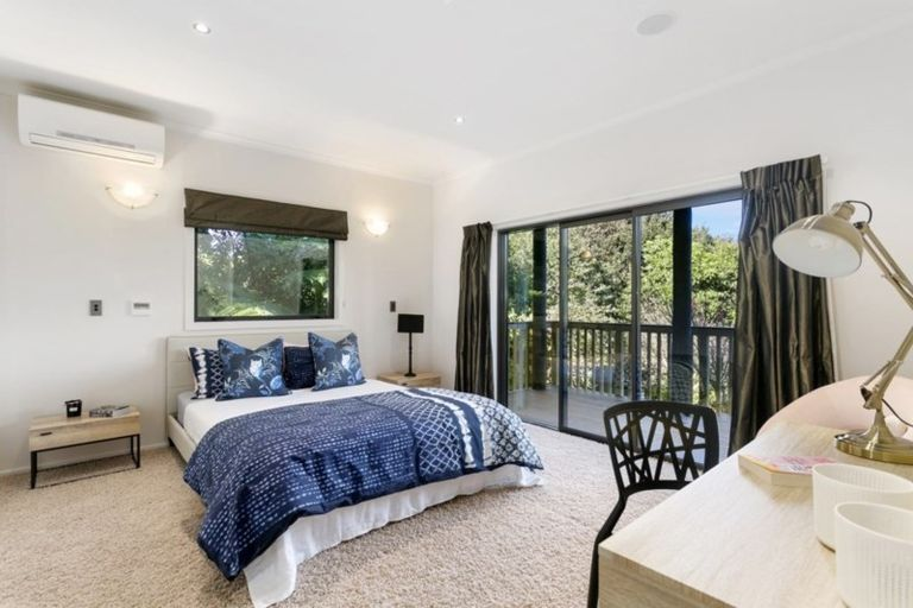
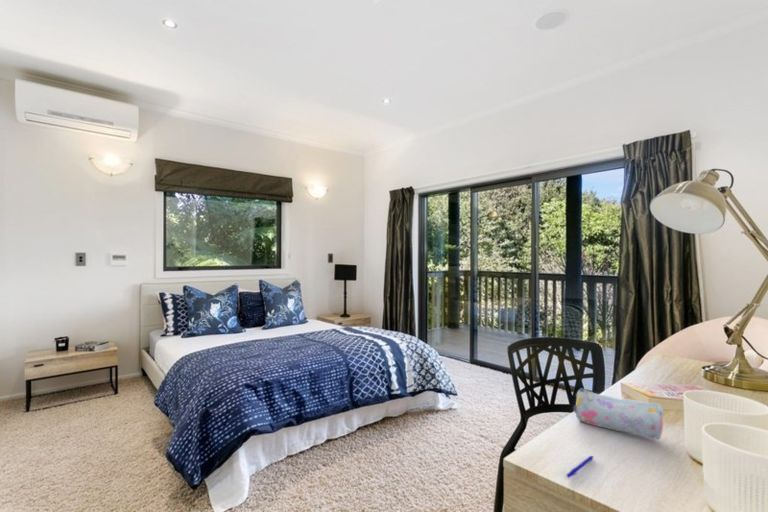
+ pencil case [572,388,665,440]
+ pen [566,455,594,479]
